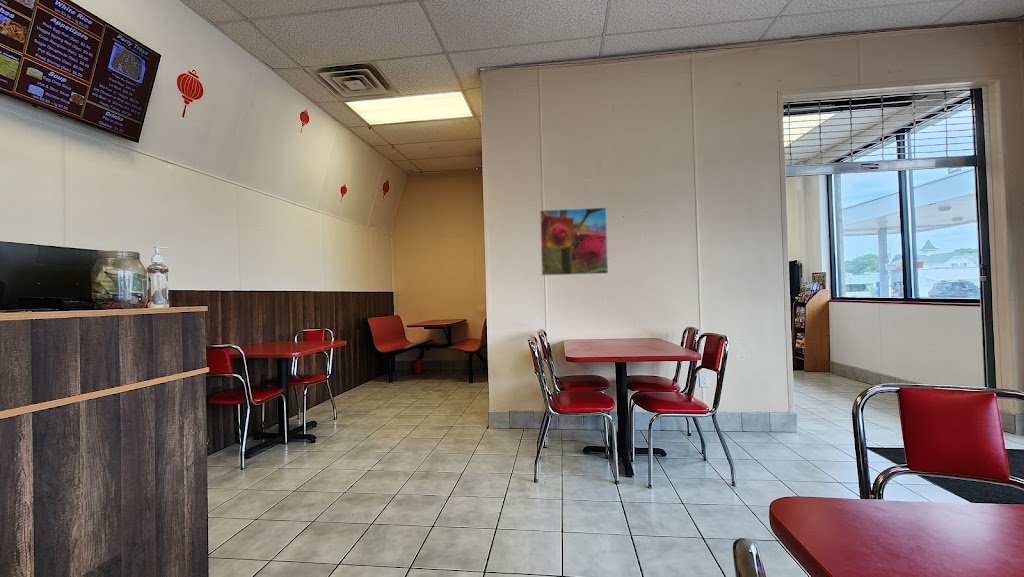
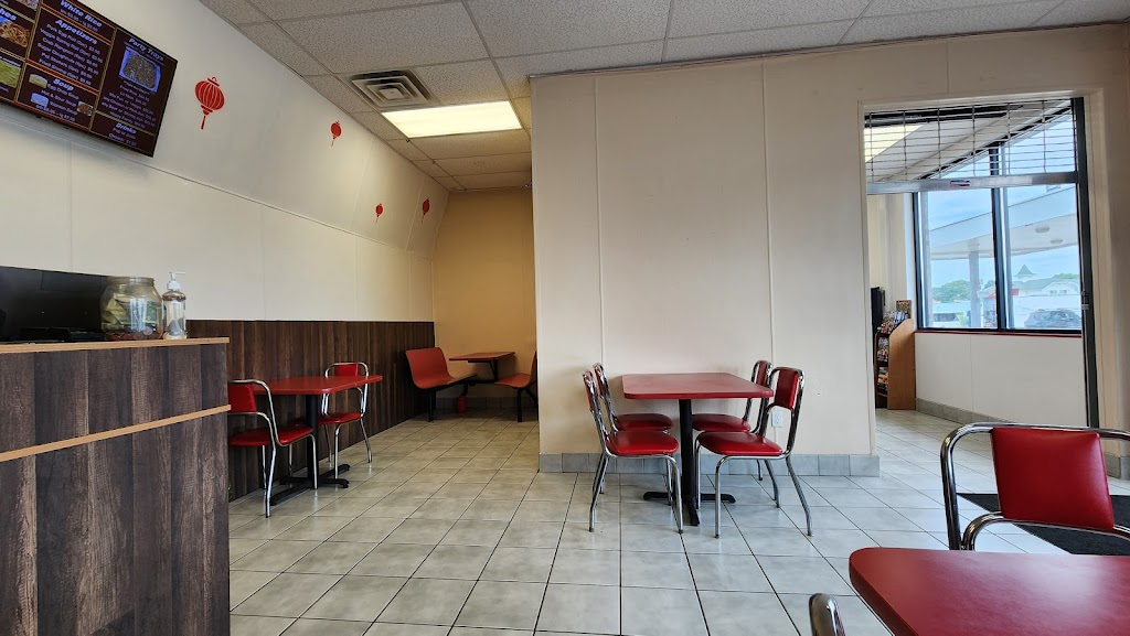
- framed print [539,207,609,276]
